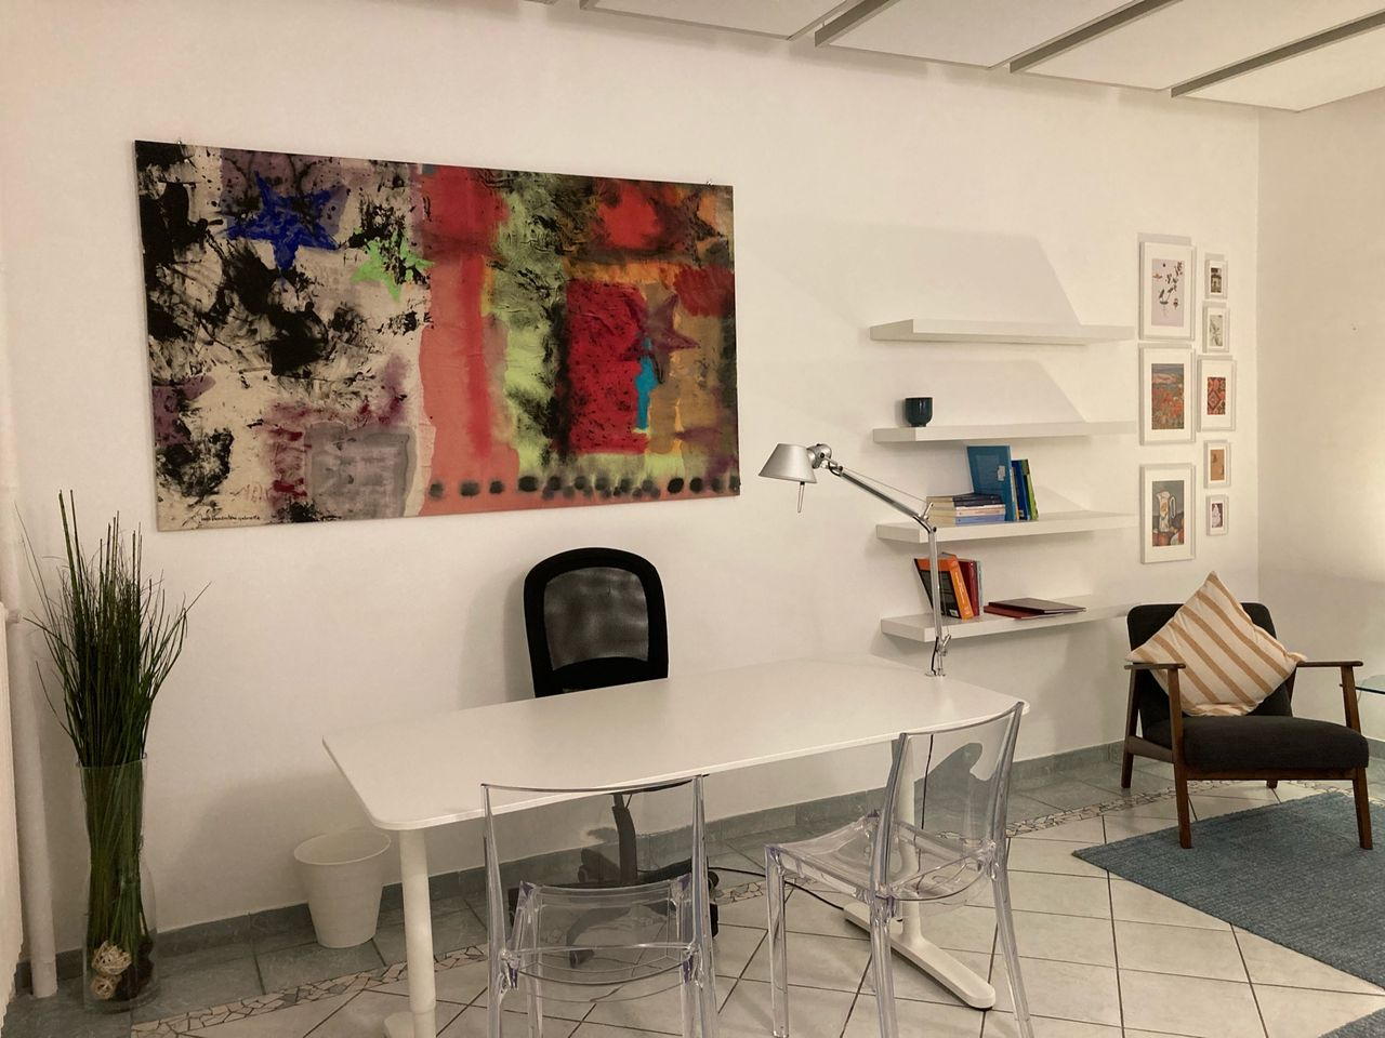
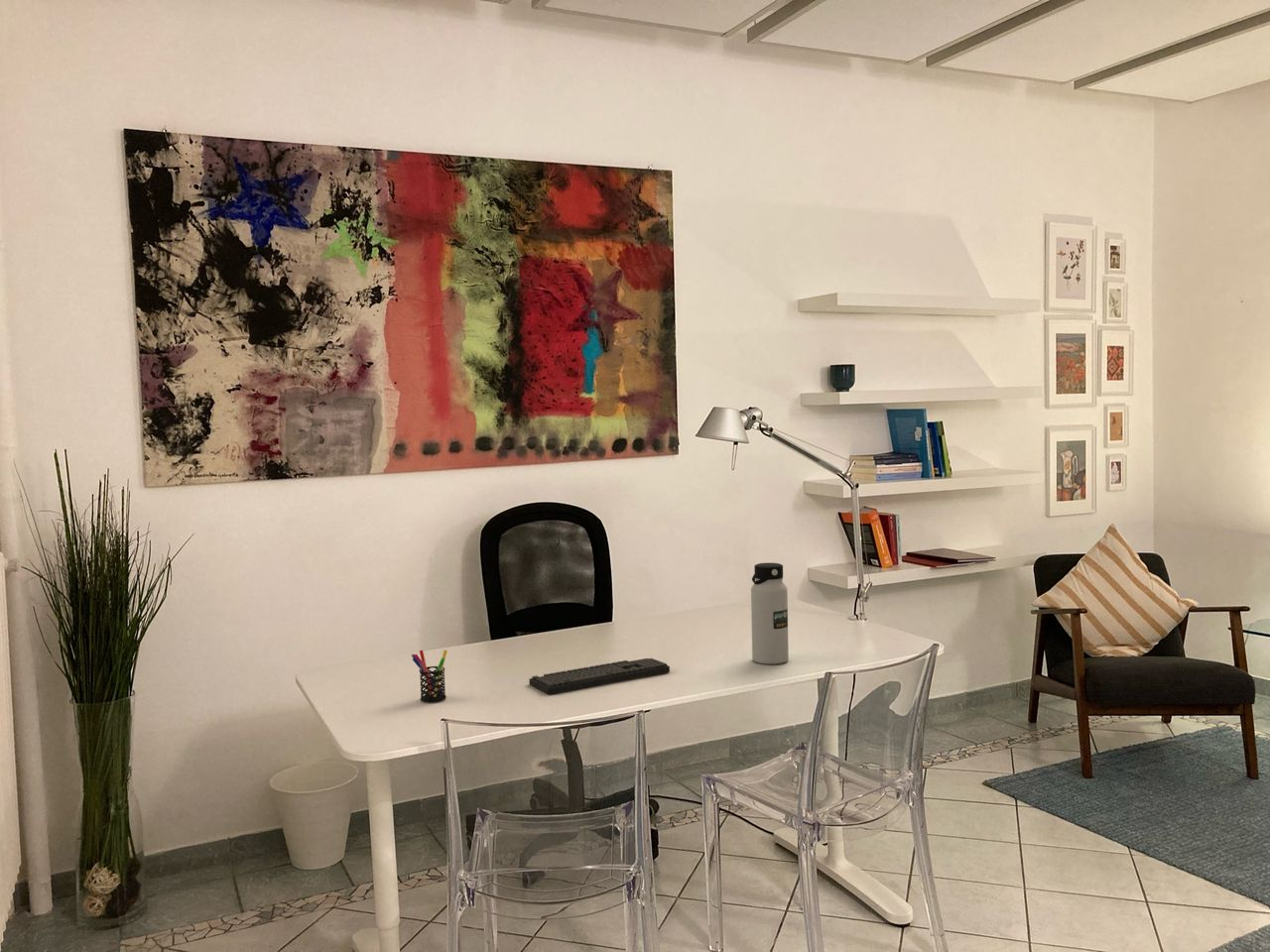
+ keyboard [528,657,671,695]
+ water bottle [750,562,790,665]
+ pen holder [411,650,448,703]
